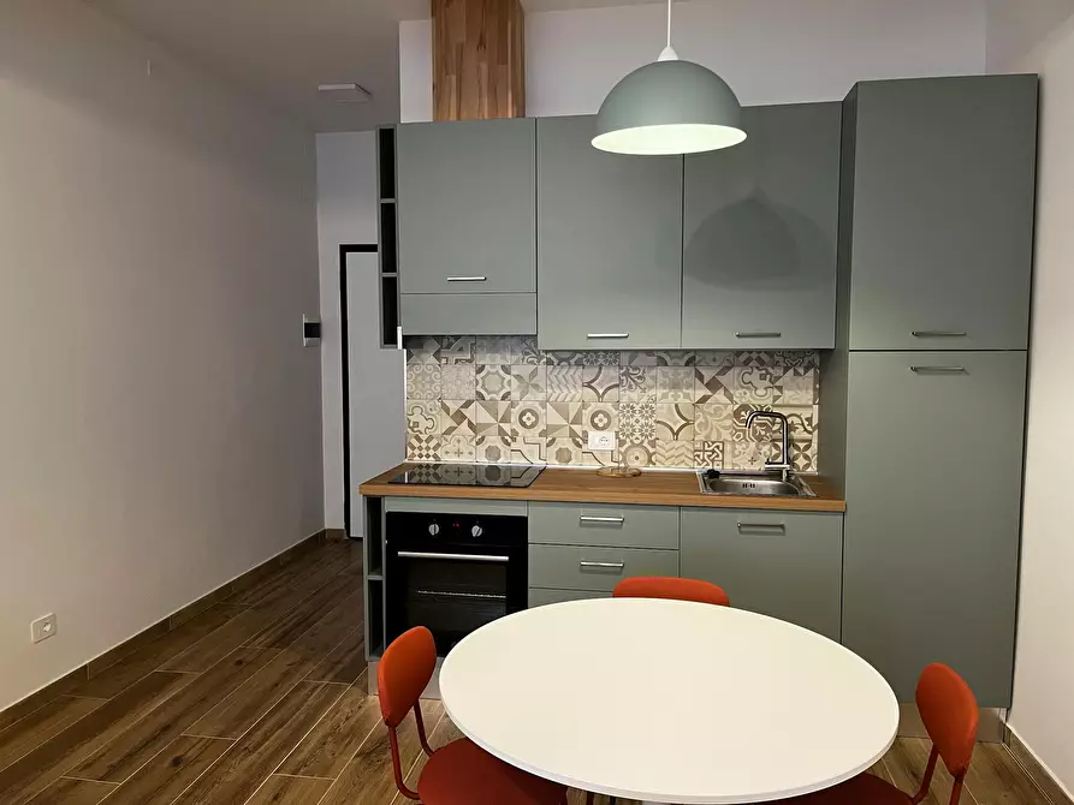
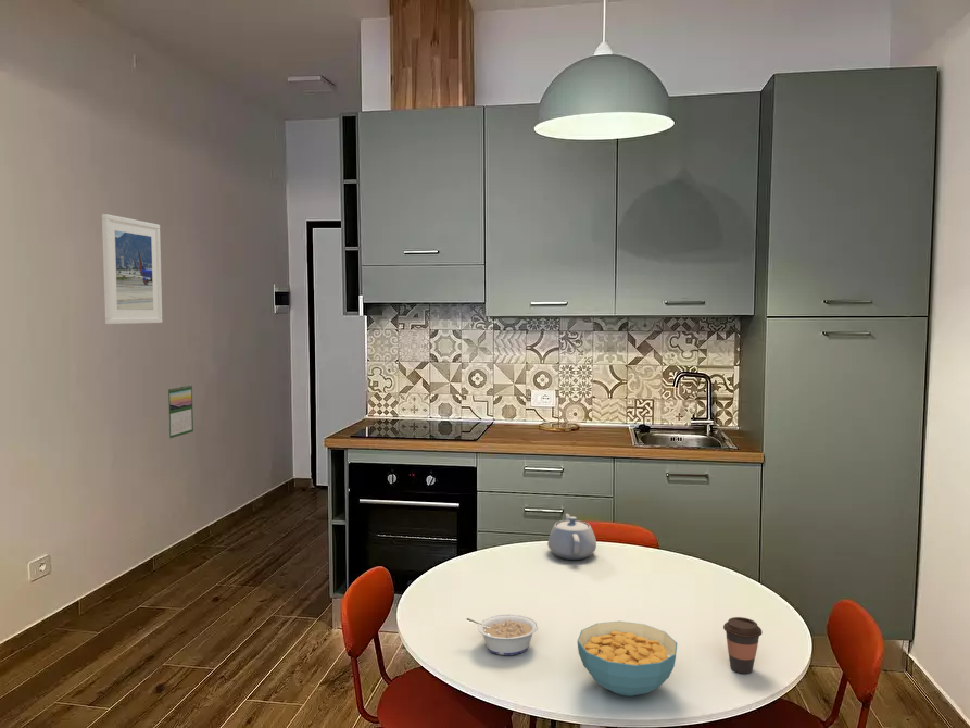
+ teapot [546,513,597,561]
+ coffee cup [722,616,764,675]
+ legume [465,614,539,656]
+ cereal bowl [576,620,678,698]
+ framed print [101,213,163,325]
+ calendar [166,382,194,439]
